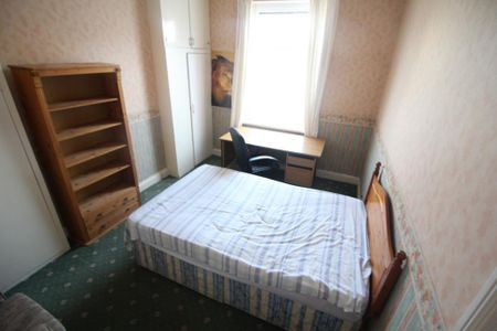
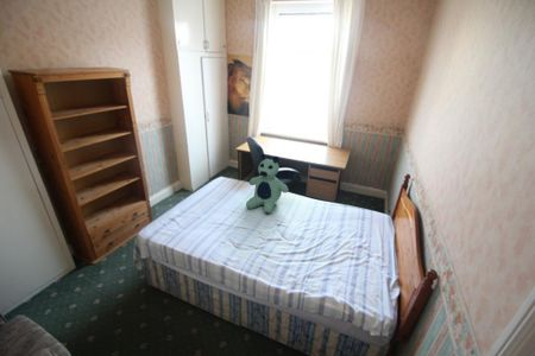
+ bear [245,153,289,215]
